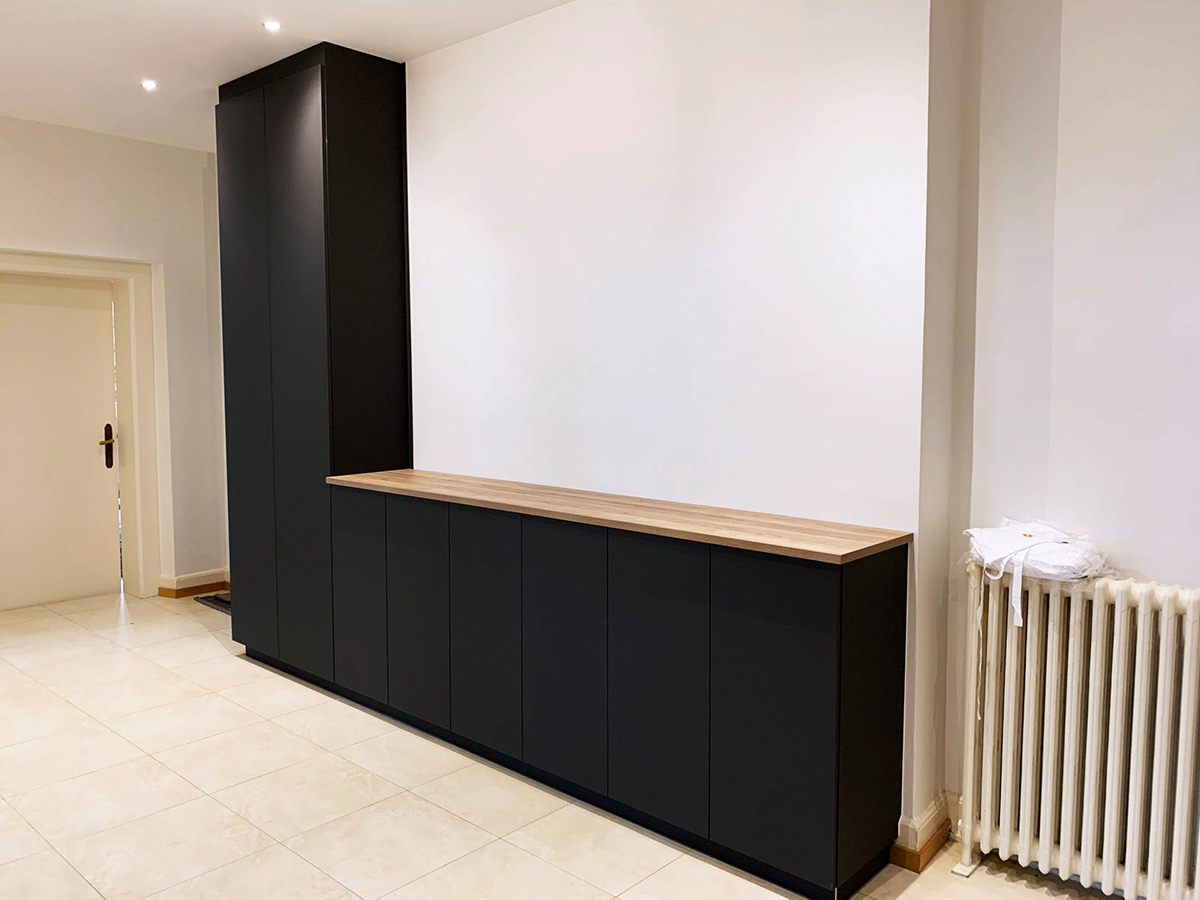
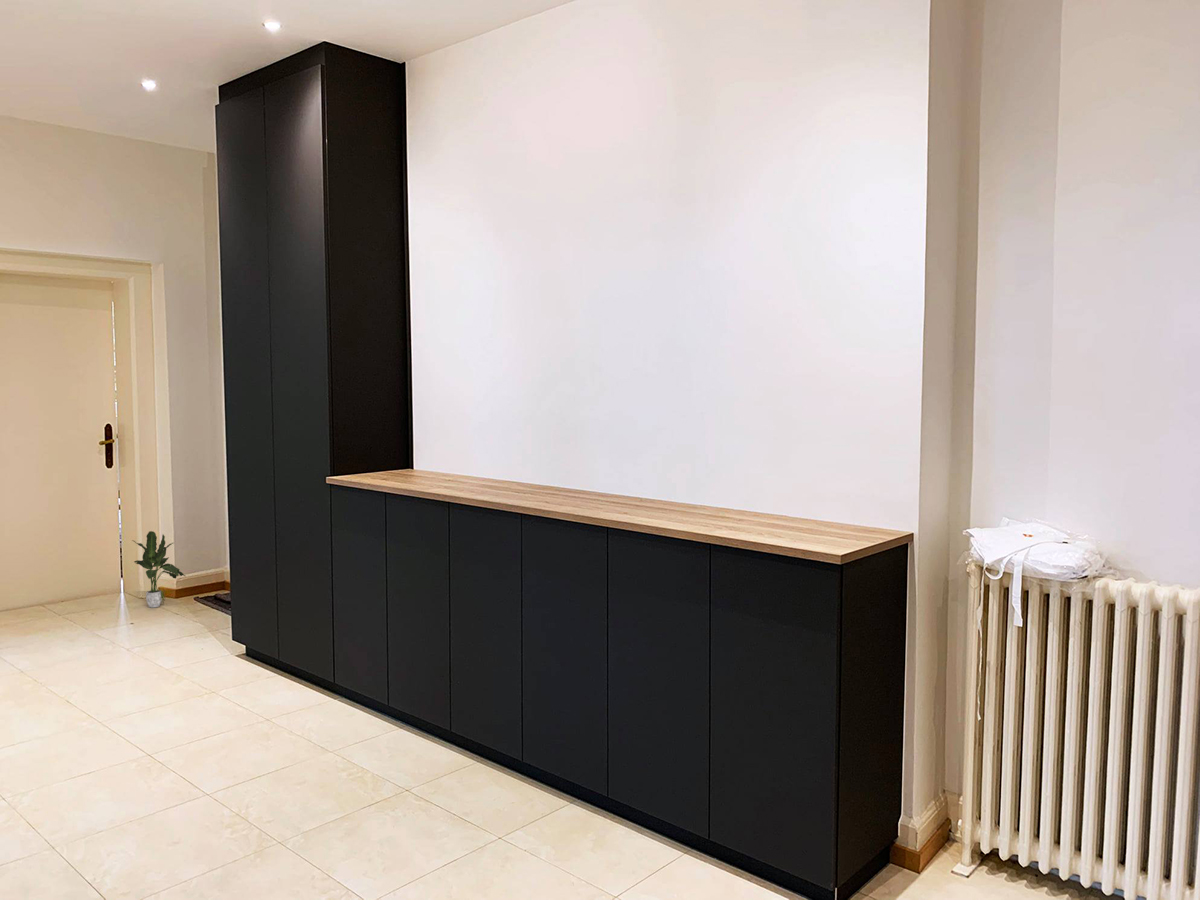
+ potted plant [131,530,186,609]
